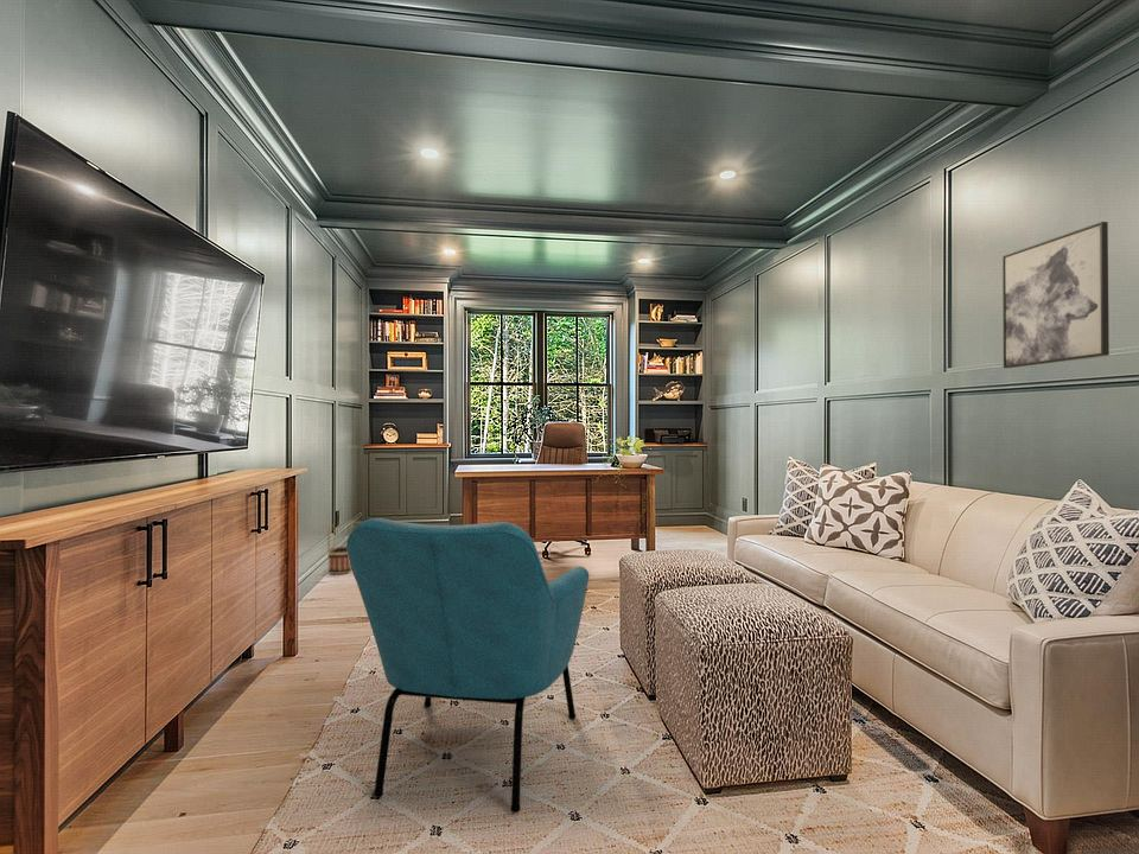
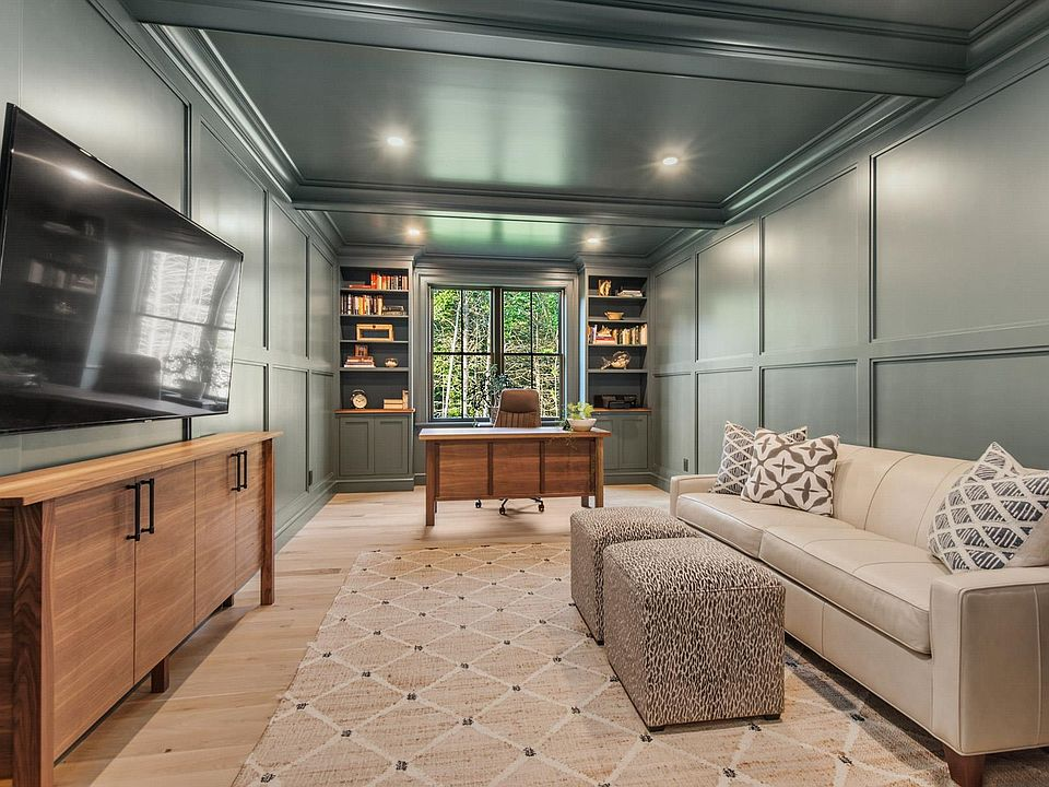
- wall art [1001,221,1111,369]
- basket [326,523,356,575]
- armchair [345,517,590,814]
